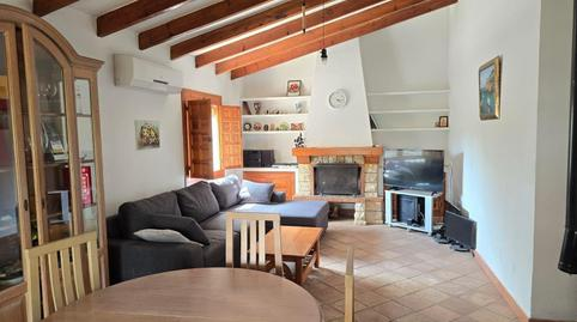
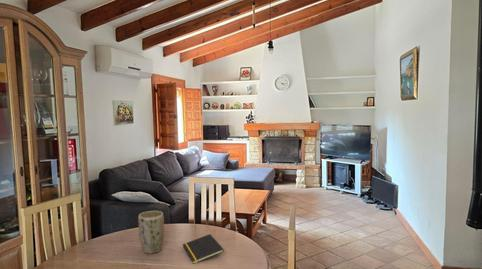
+ notepad [182,233,225,265]
+ plant pot [137,210,165,255]
